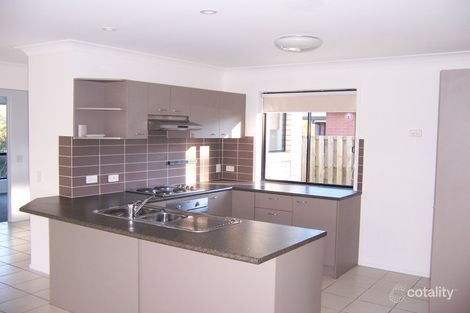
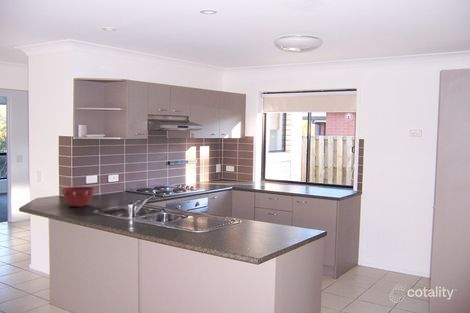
+ mixing bowl [61,186,96,208]
